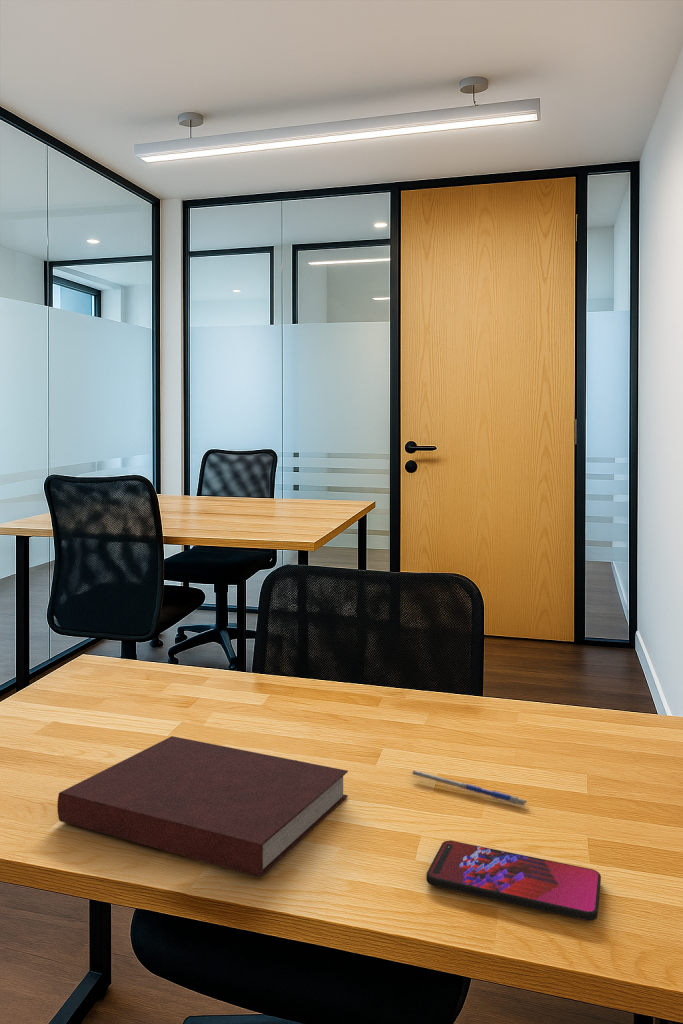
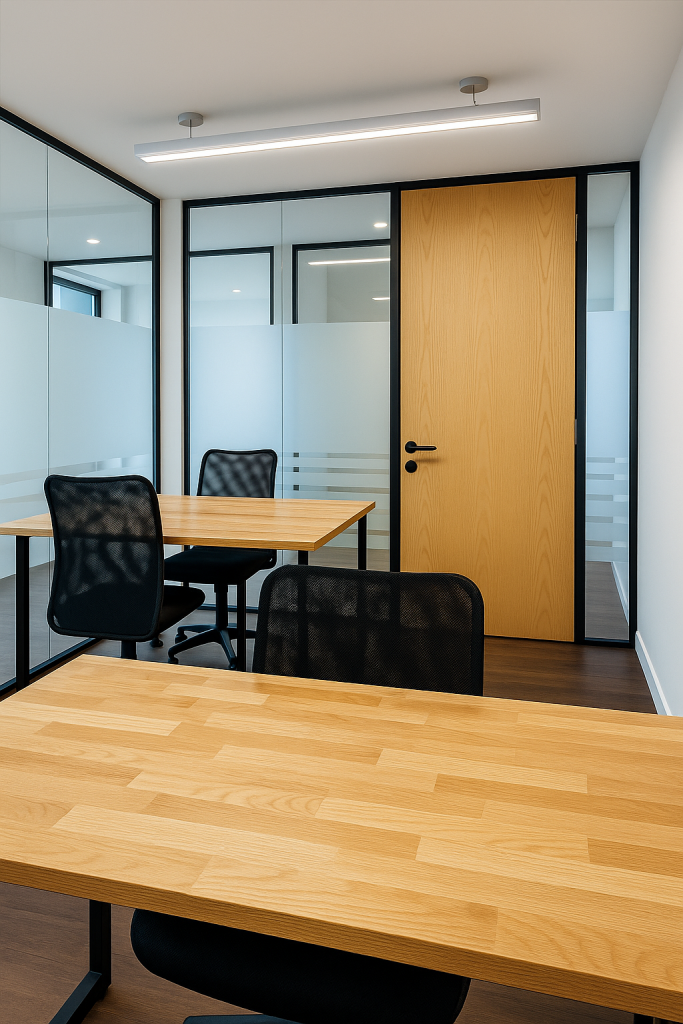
- notebook [56,735,349,878]
- pen [409,769,527,808]
- smartphone [425,840,602,922]
